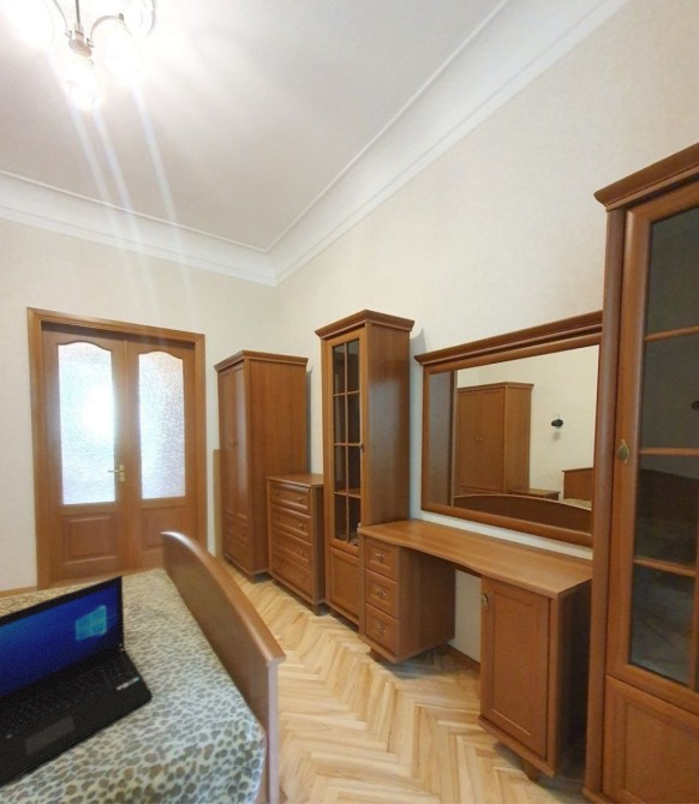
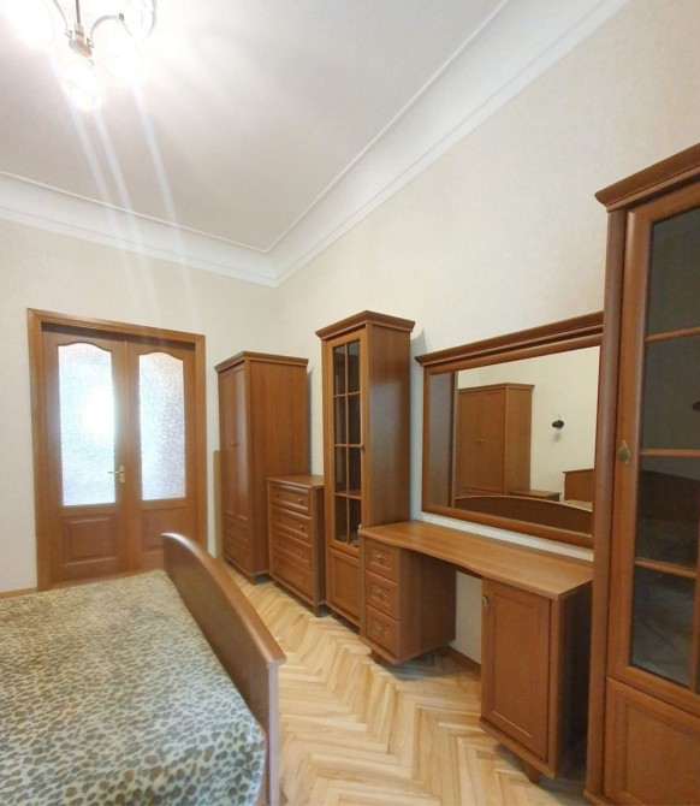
- laptop [0,574,154,788]
